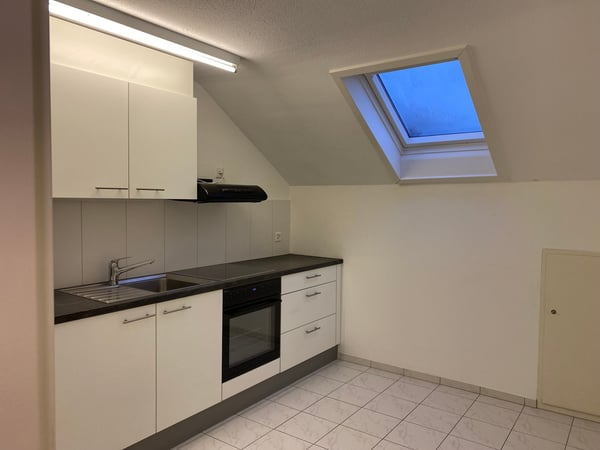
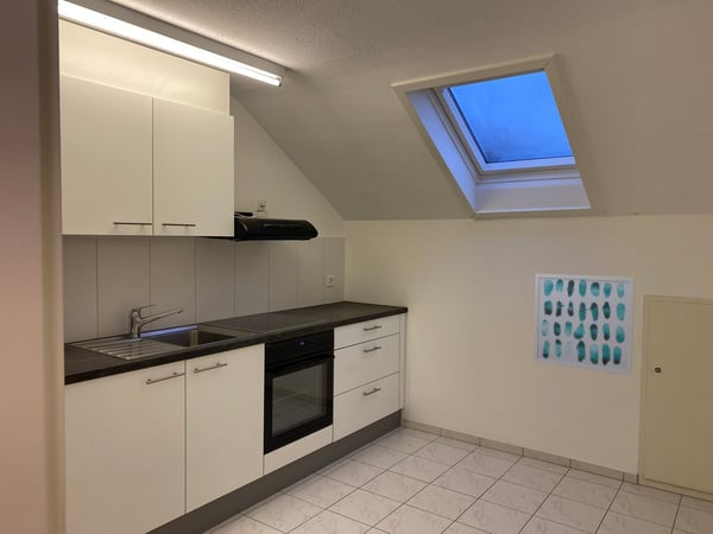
+ wall art [532,273,636,377]
